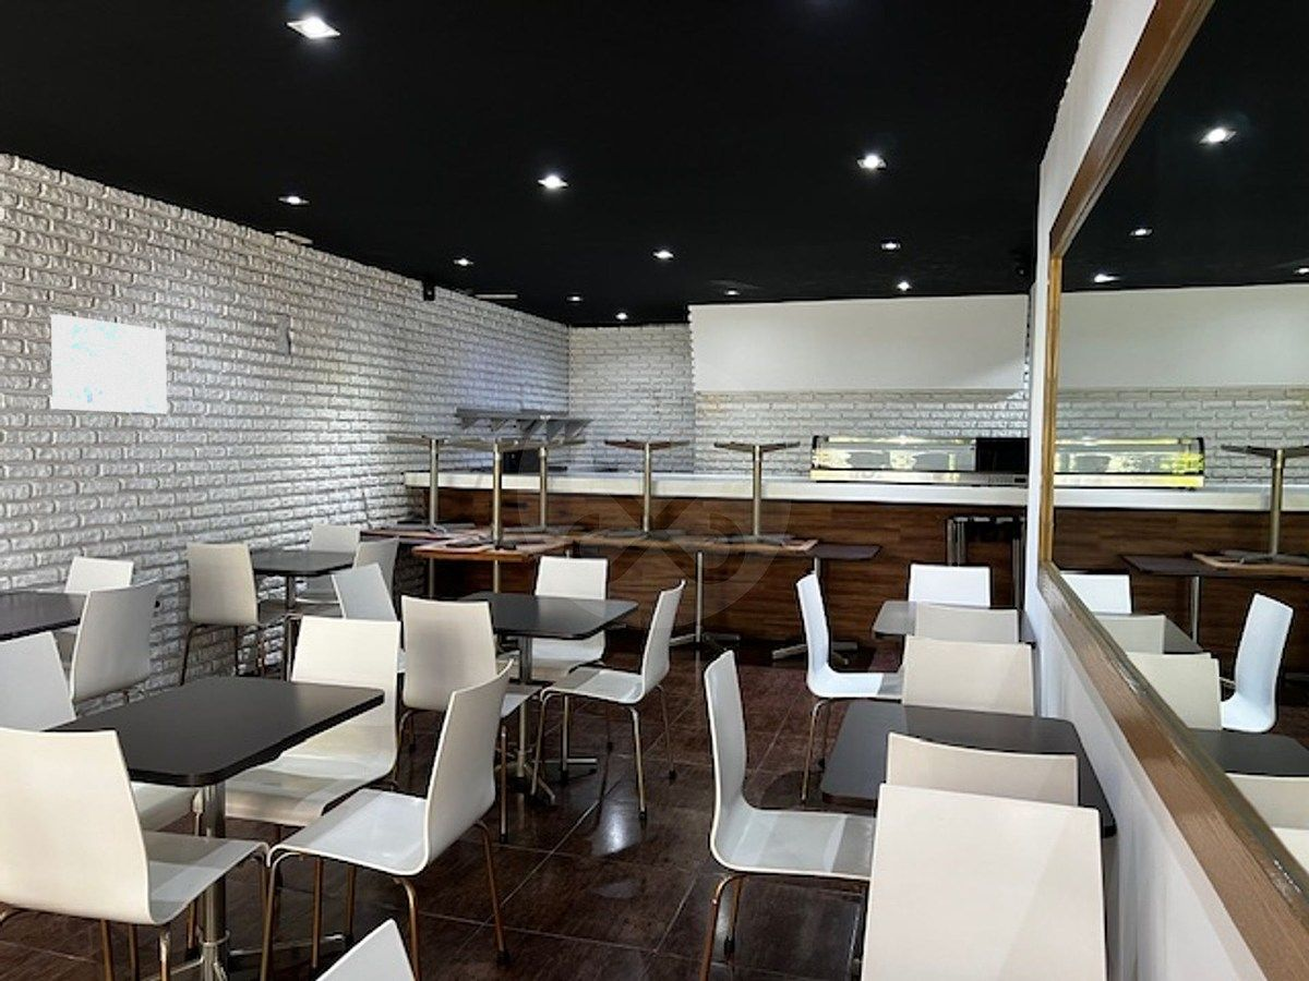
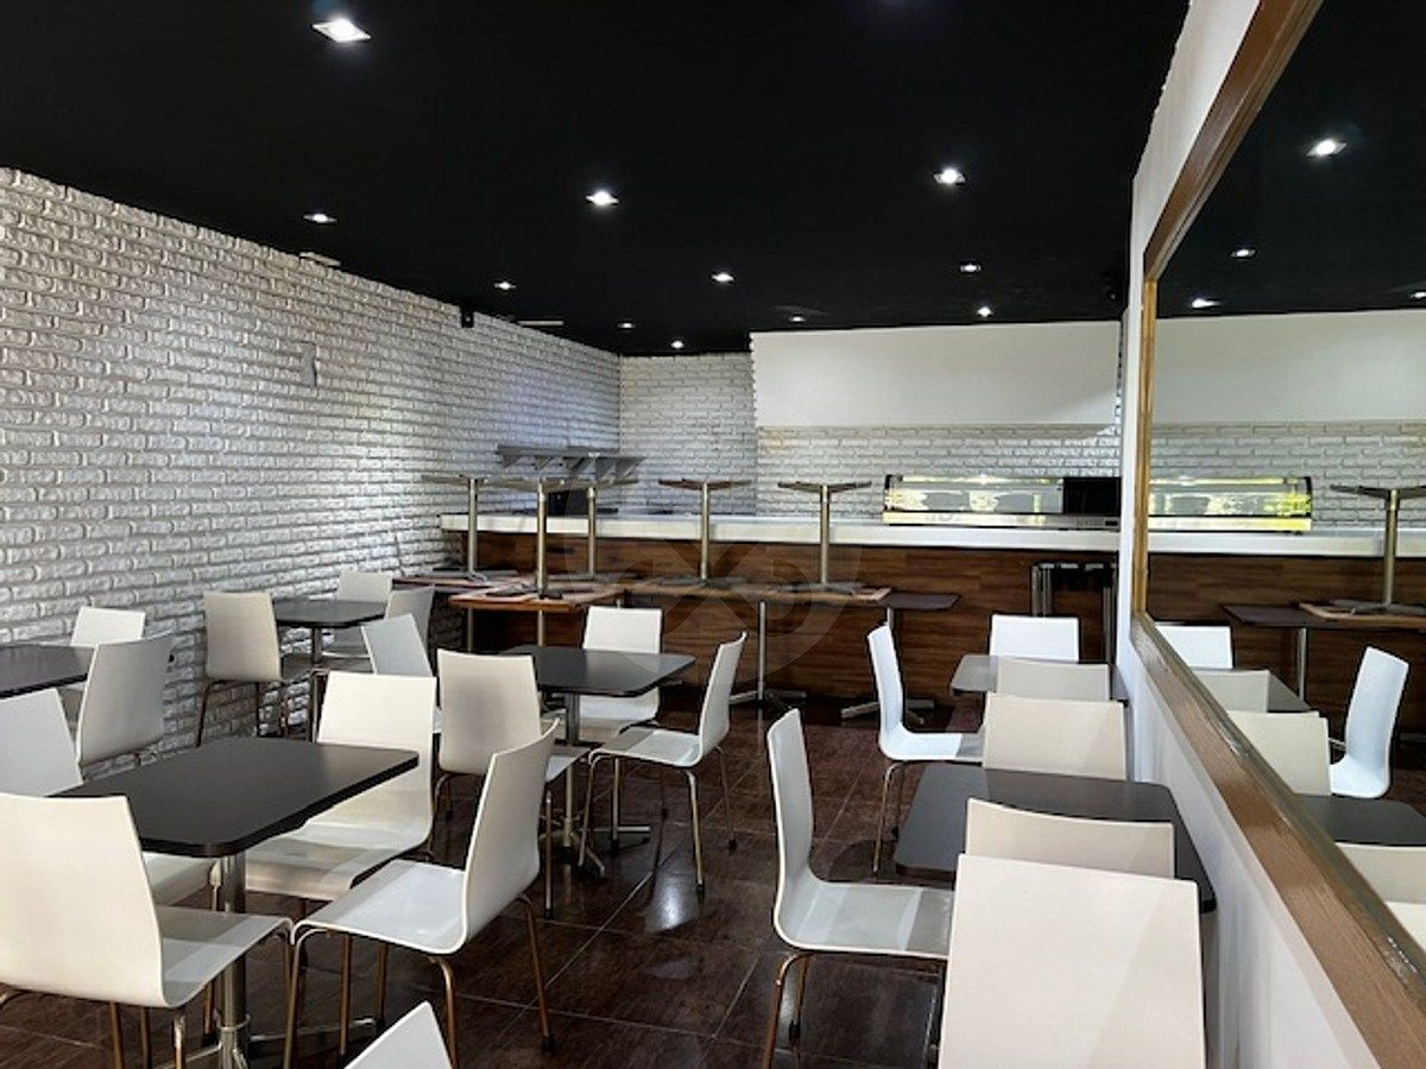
- wall art [50,313,168,415]
